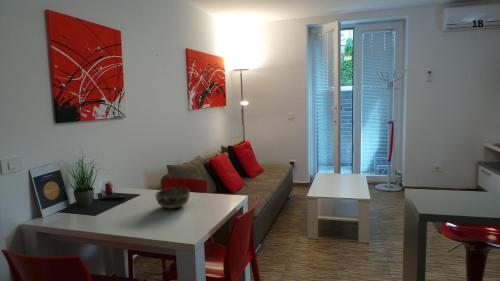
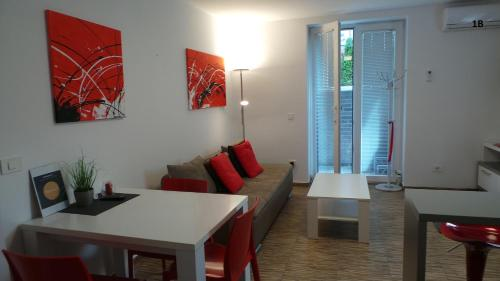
- bowl [154,186,191,209]
